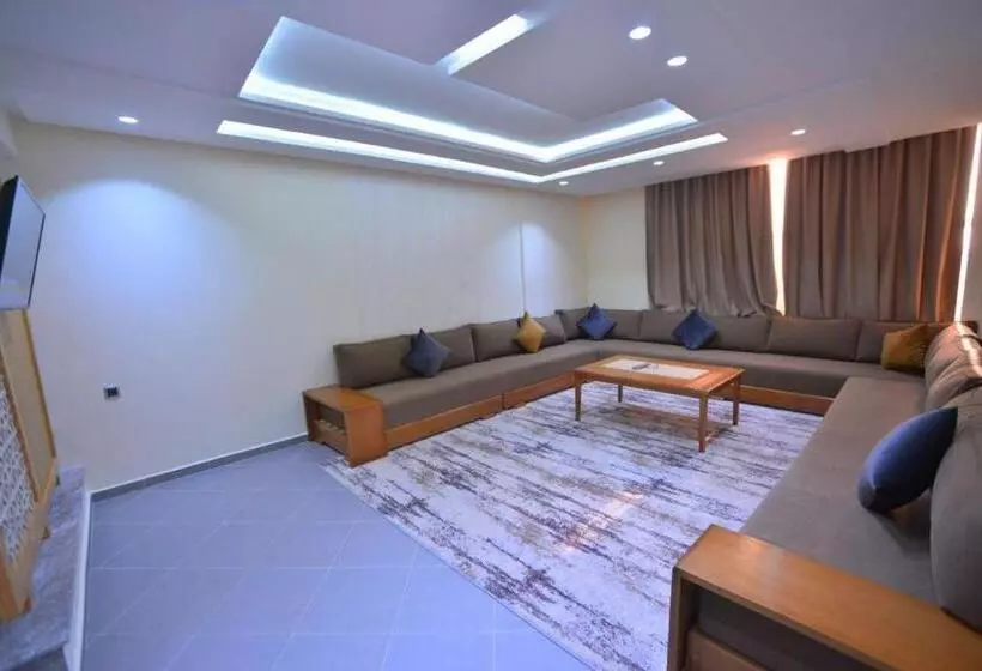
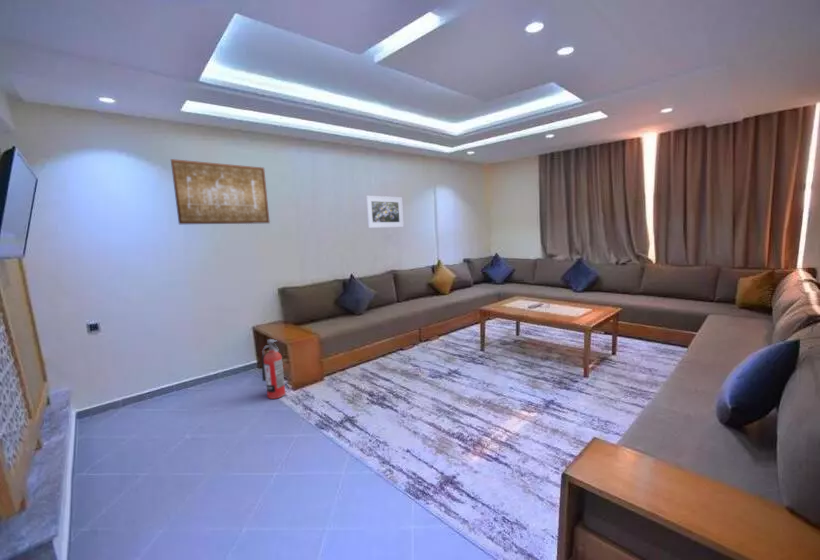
+ wall art [170,158,271,225]
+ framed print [365,195,405,229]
+ fire extinguisher [261,338,286,400]
